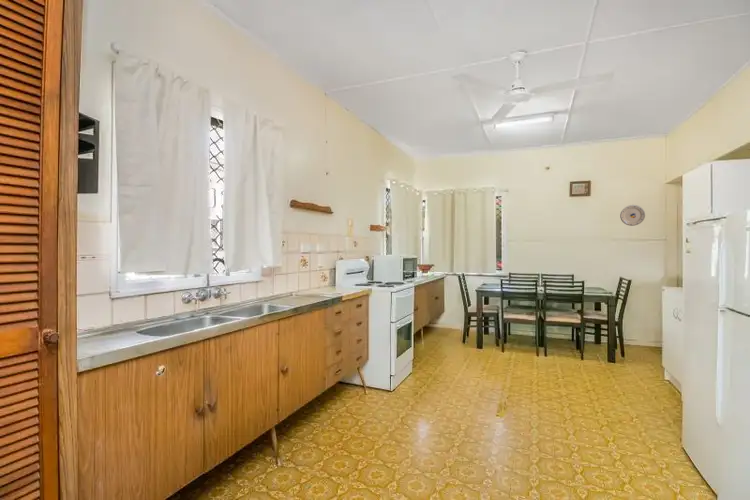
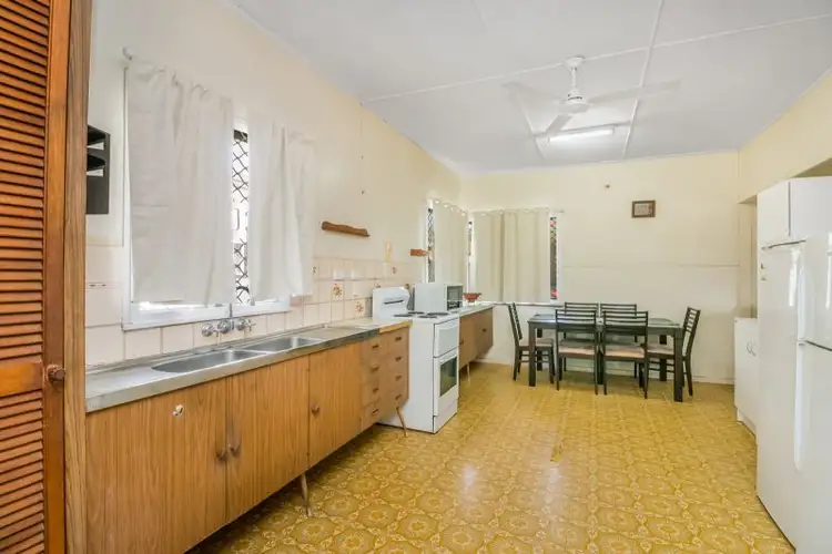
- plate [619,204,646,227]
